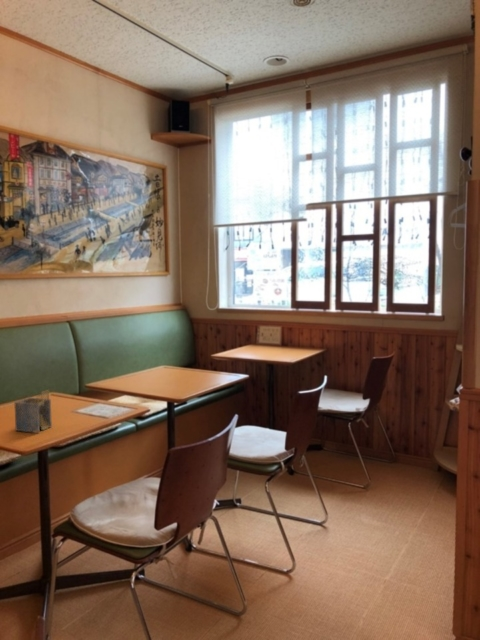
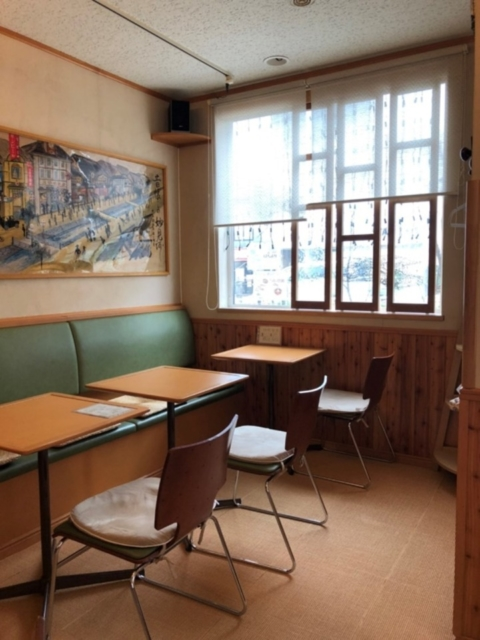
- napkin holder [13,389,53,434]
